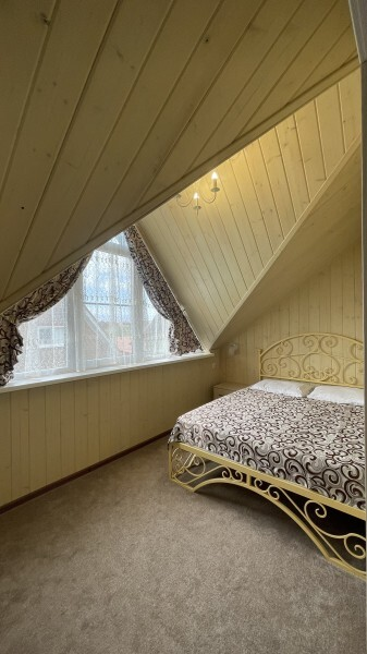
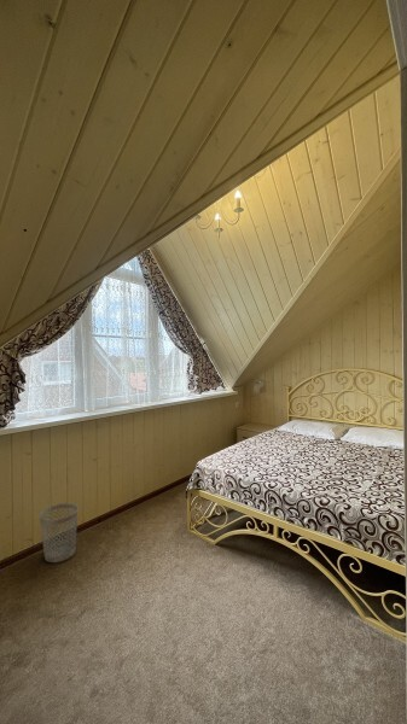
+ wastebasket [39,502,80,564]
